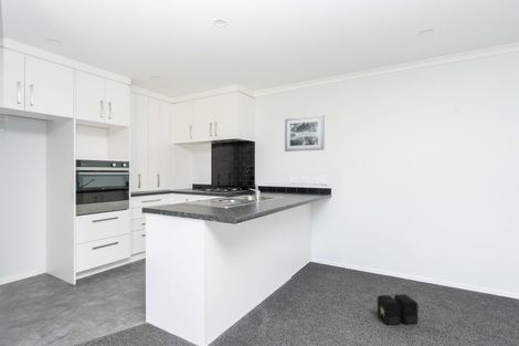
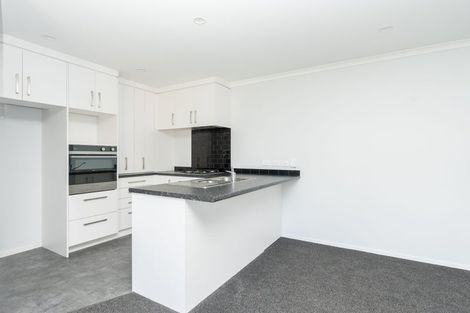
- speaker [377,293,419,326]
- wall art [284,114,326,153]
